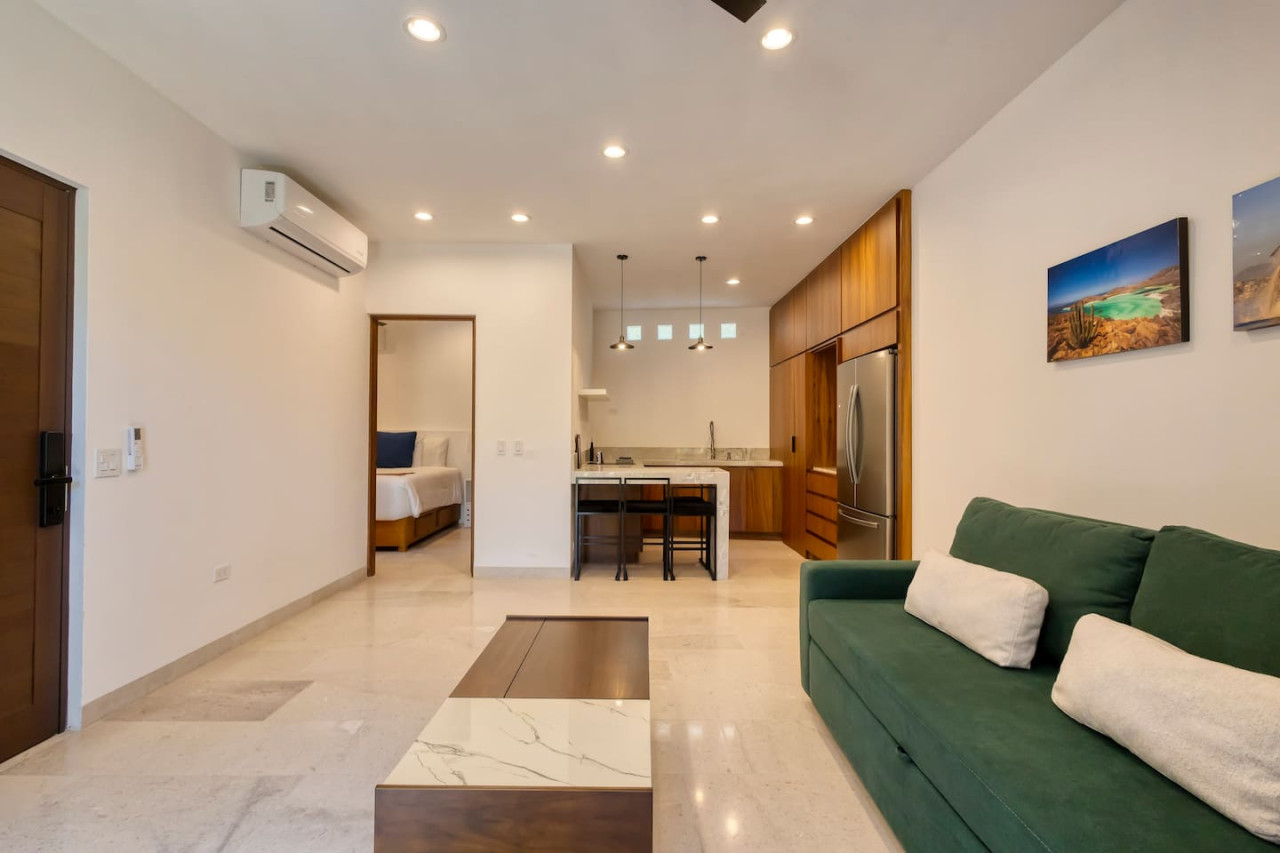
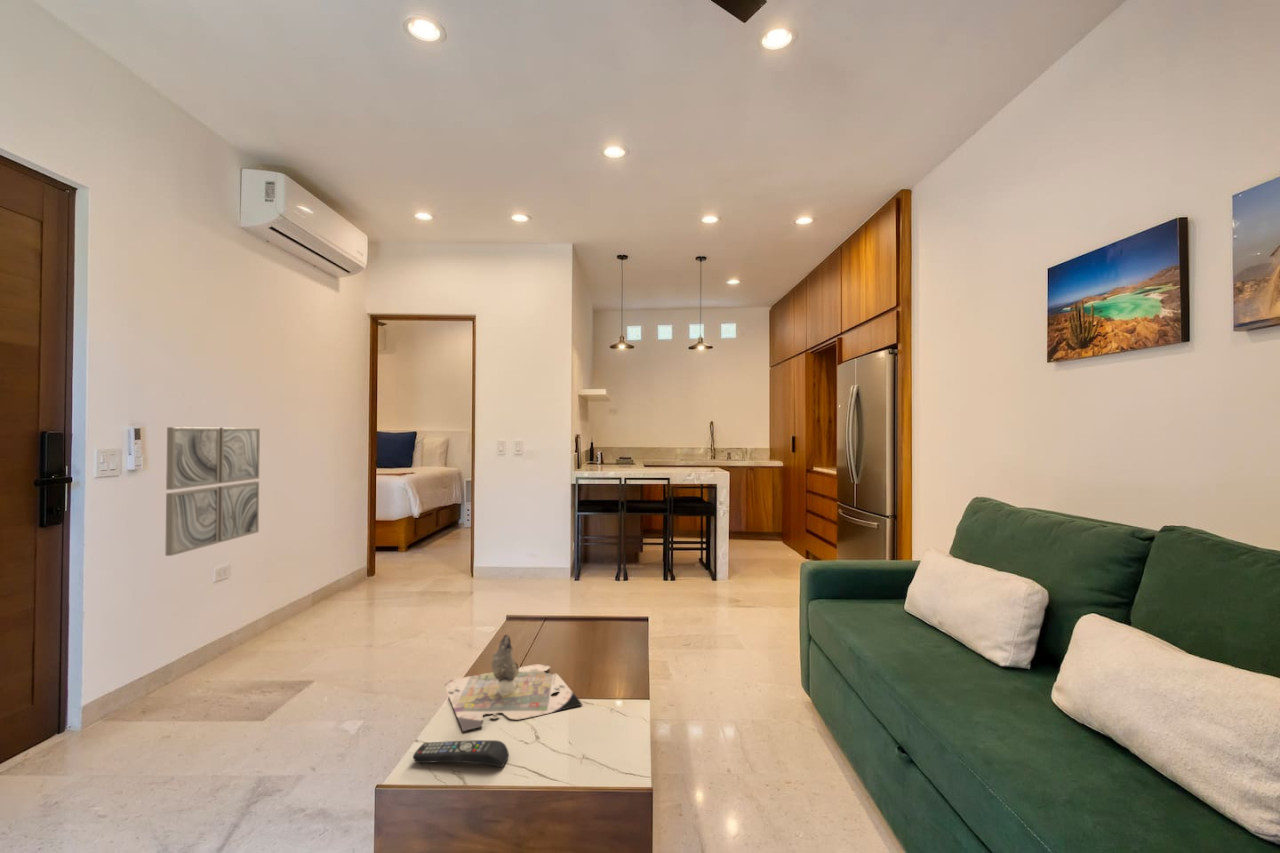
+ wall art [164,426,261,557]
+ board game [444,634,584,732]
+ remote control [412,739,510,768]
